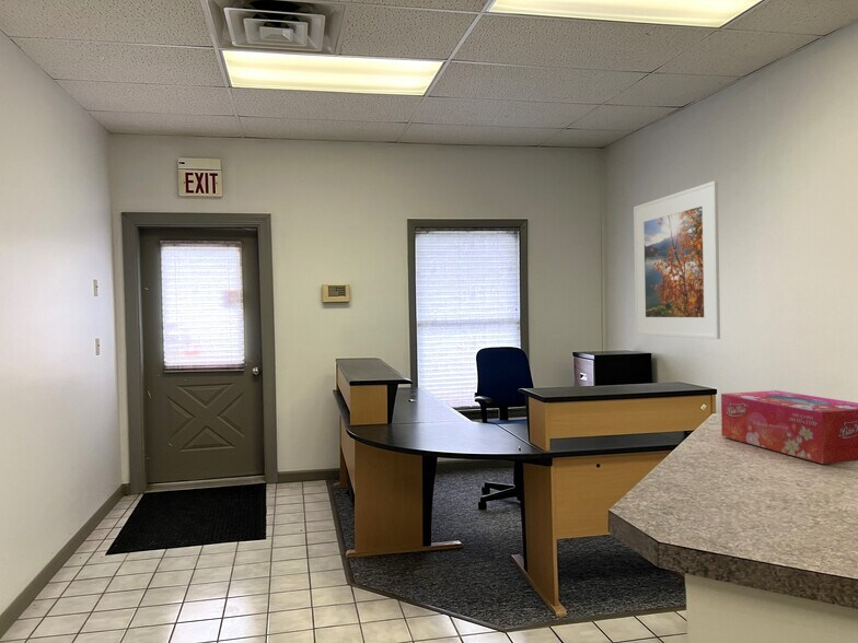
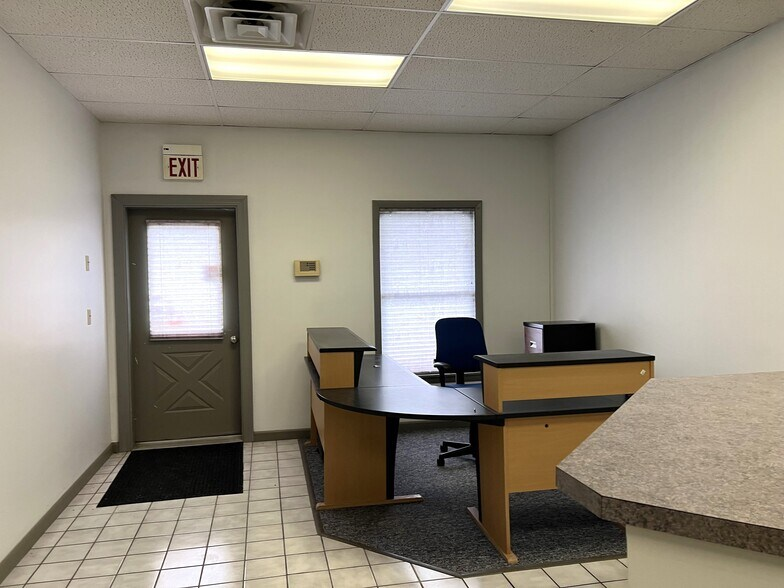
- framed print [633,179,721,340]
- tissue box [720,389,858,465]
